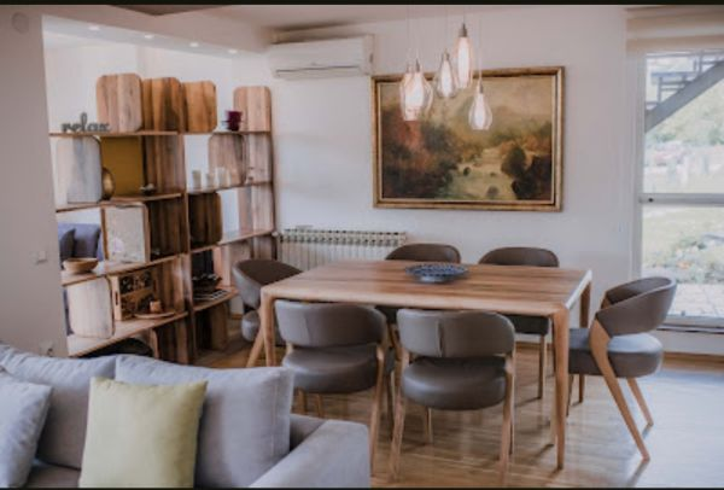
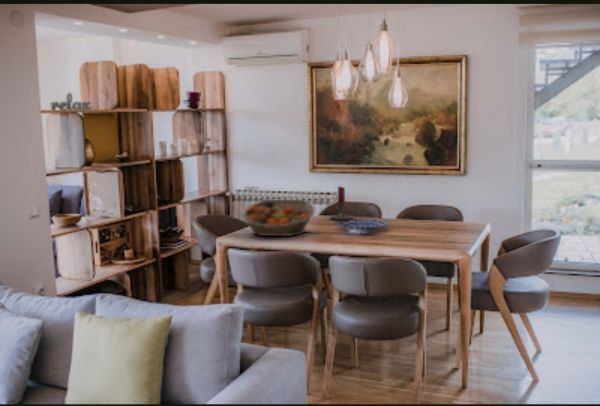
+ fruit basket [242,199,316,237]
+ candle holder [329,185,354,221]
